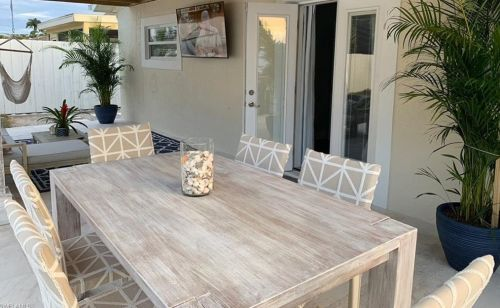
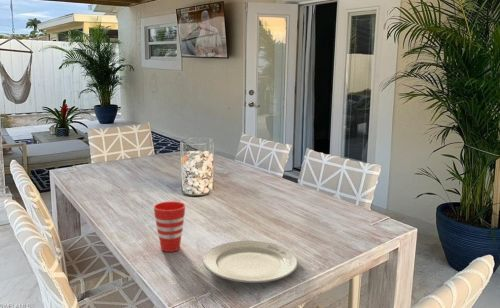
+ chinaware [202,240,299,284]
+ cup [153,200,186,253]
